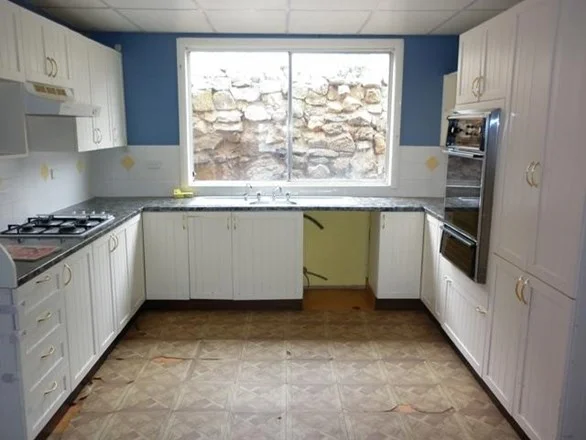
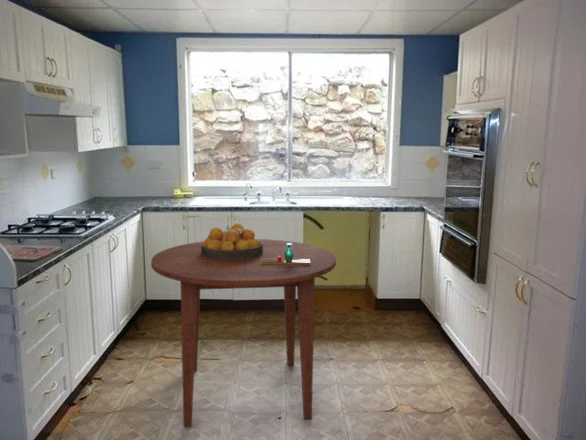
+ fruit bowl [201,223,263,260]
+ vase [261,244,310,266]
+ dining table [150,238,337,428]
